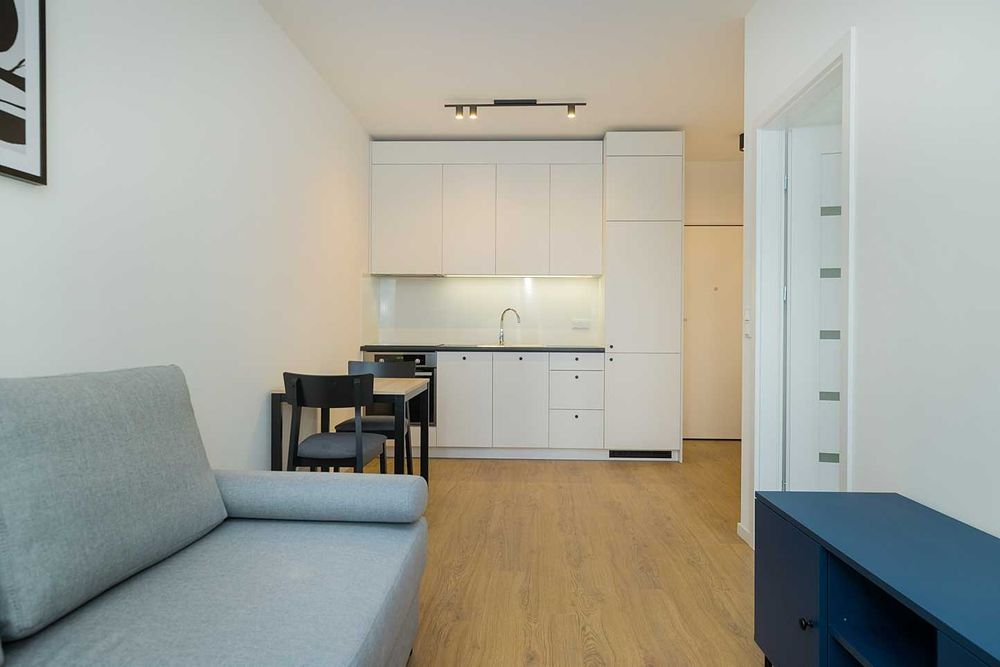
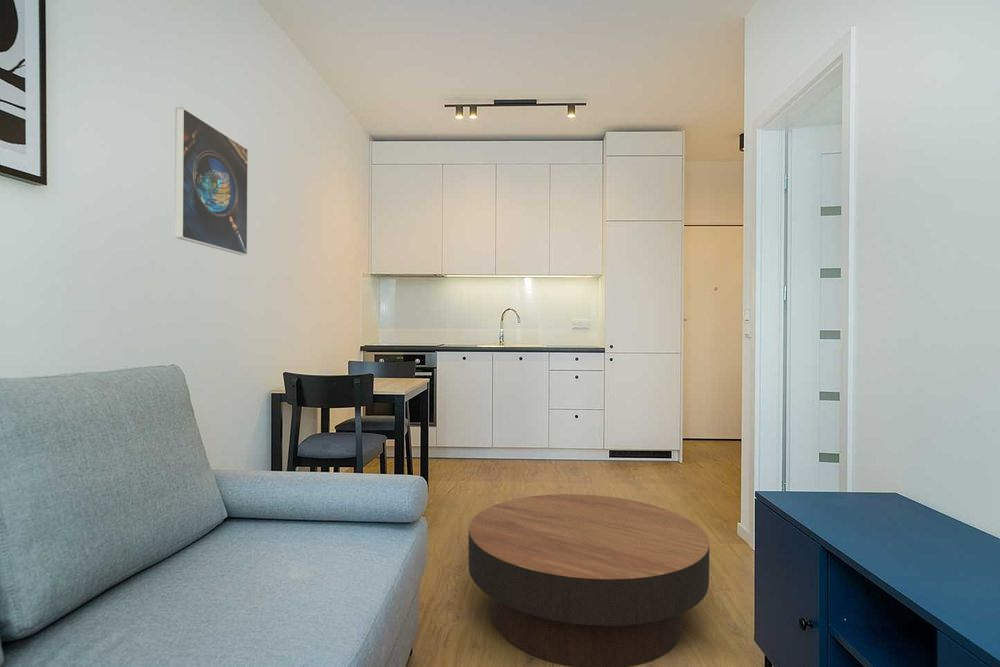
+ coffee table [467,493,710,667]
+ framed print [174,107,249,256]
